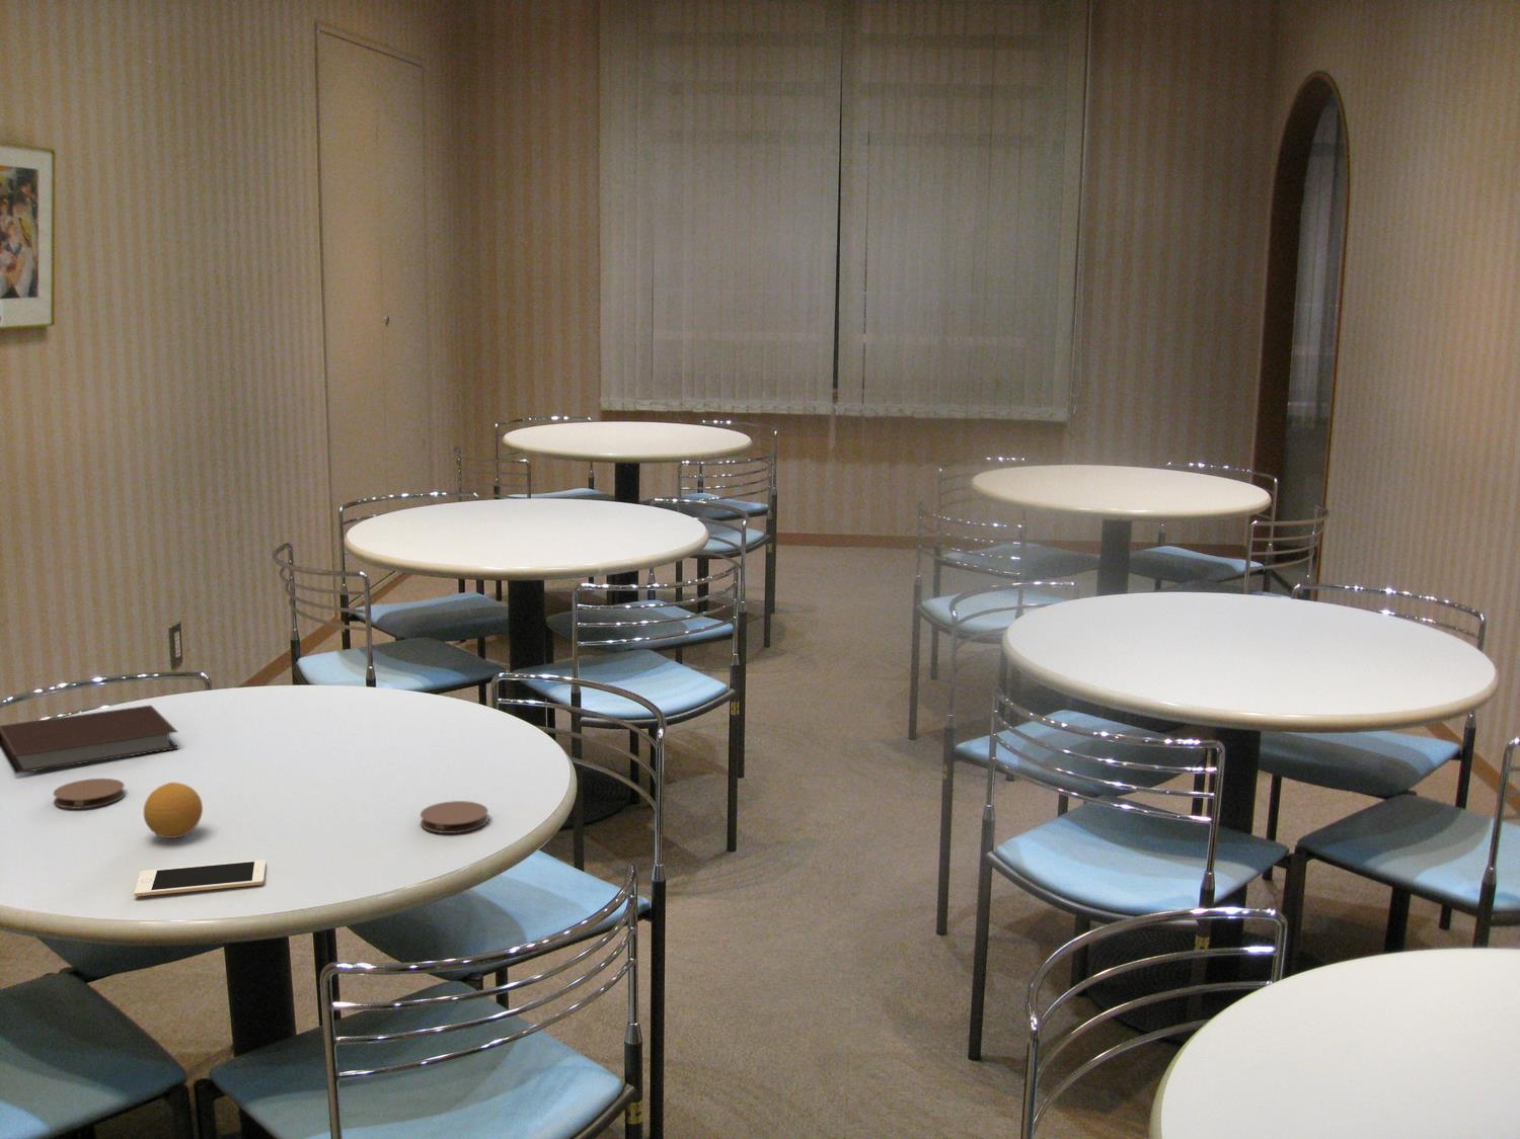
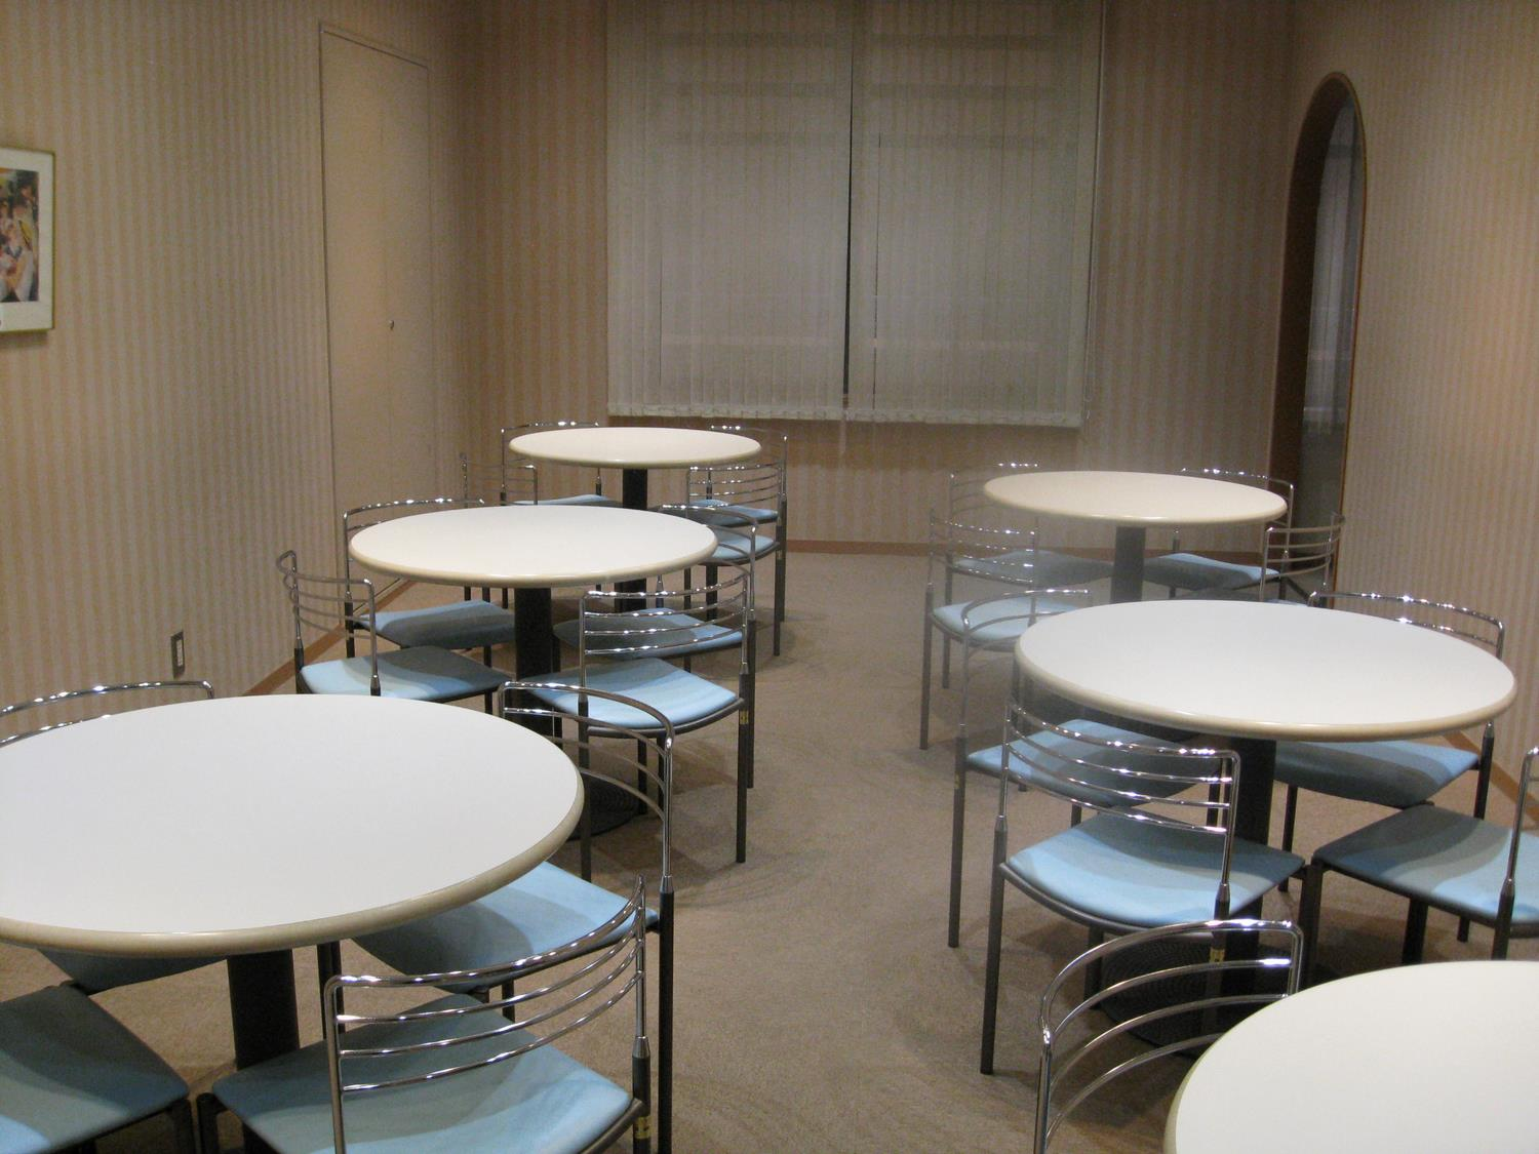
- coaster [51,778,126,810]
- cell phone [134,859,267,899]
- fruit [142,781,203,840]
- notebook [0,704,180,774]
- coaster [420,800,490,834]
